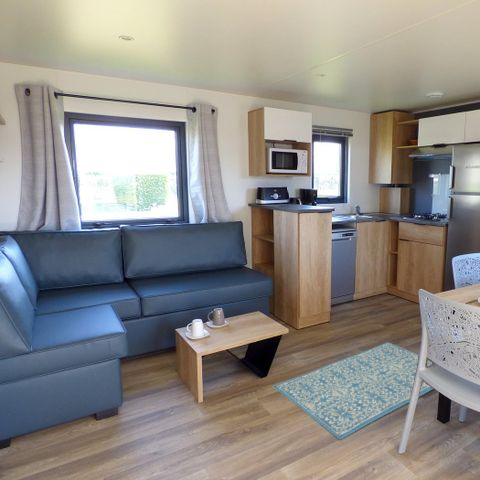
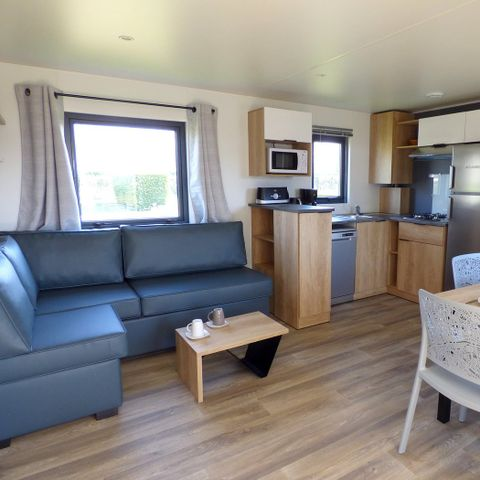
- rug [271,341,434,441]
